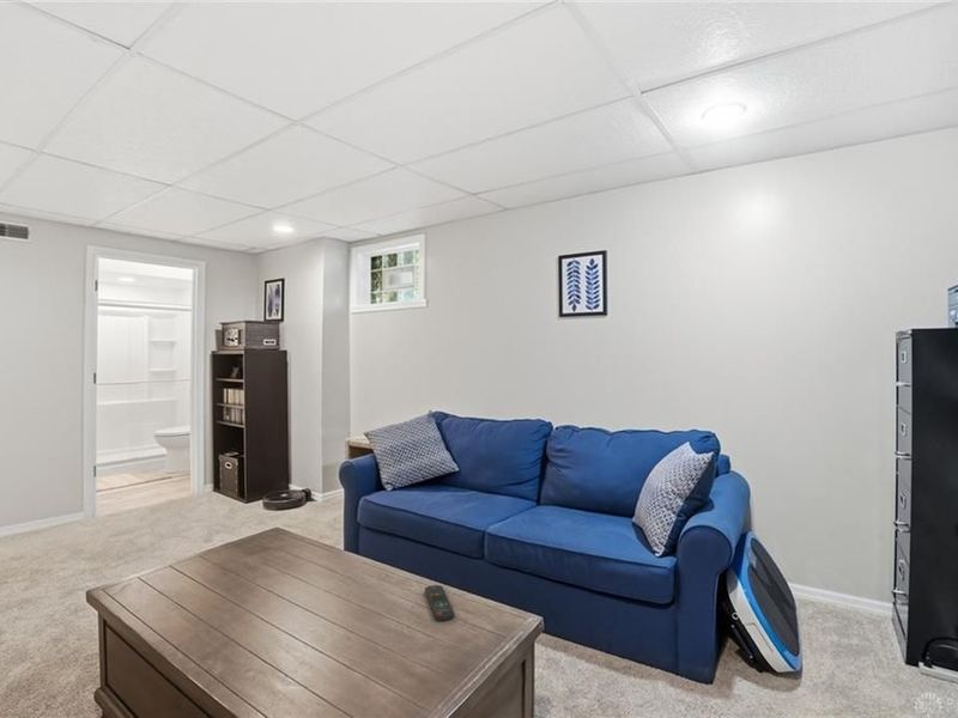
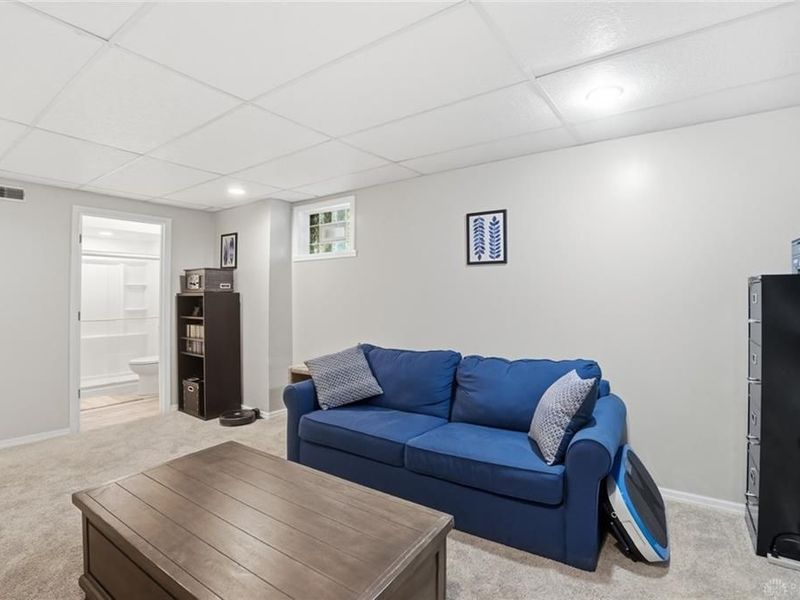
- remote control [424,584,455,622]
